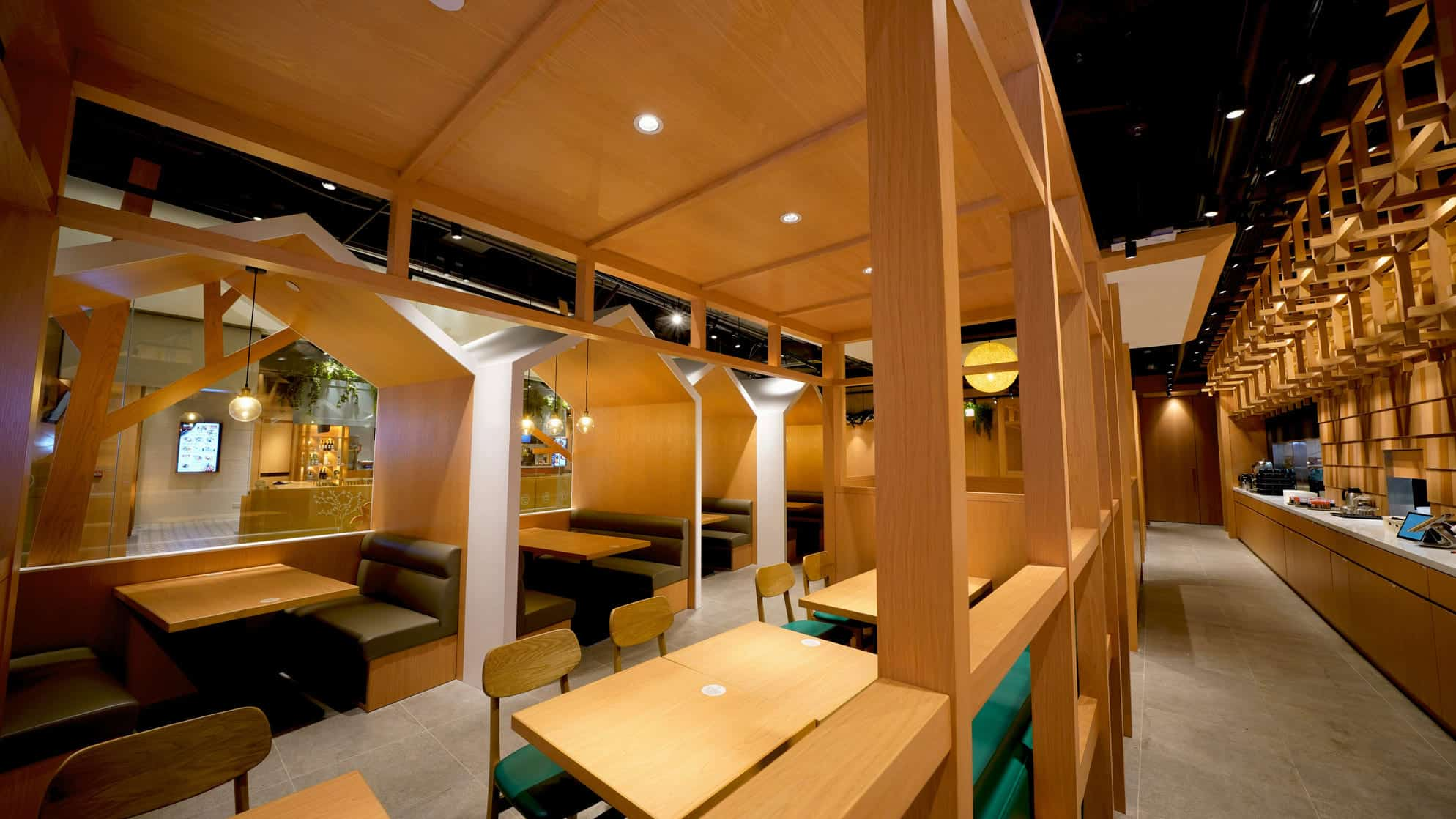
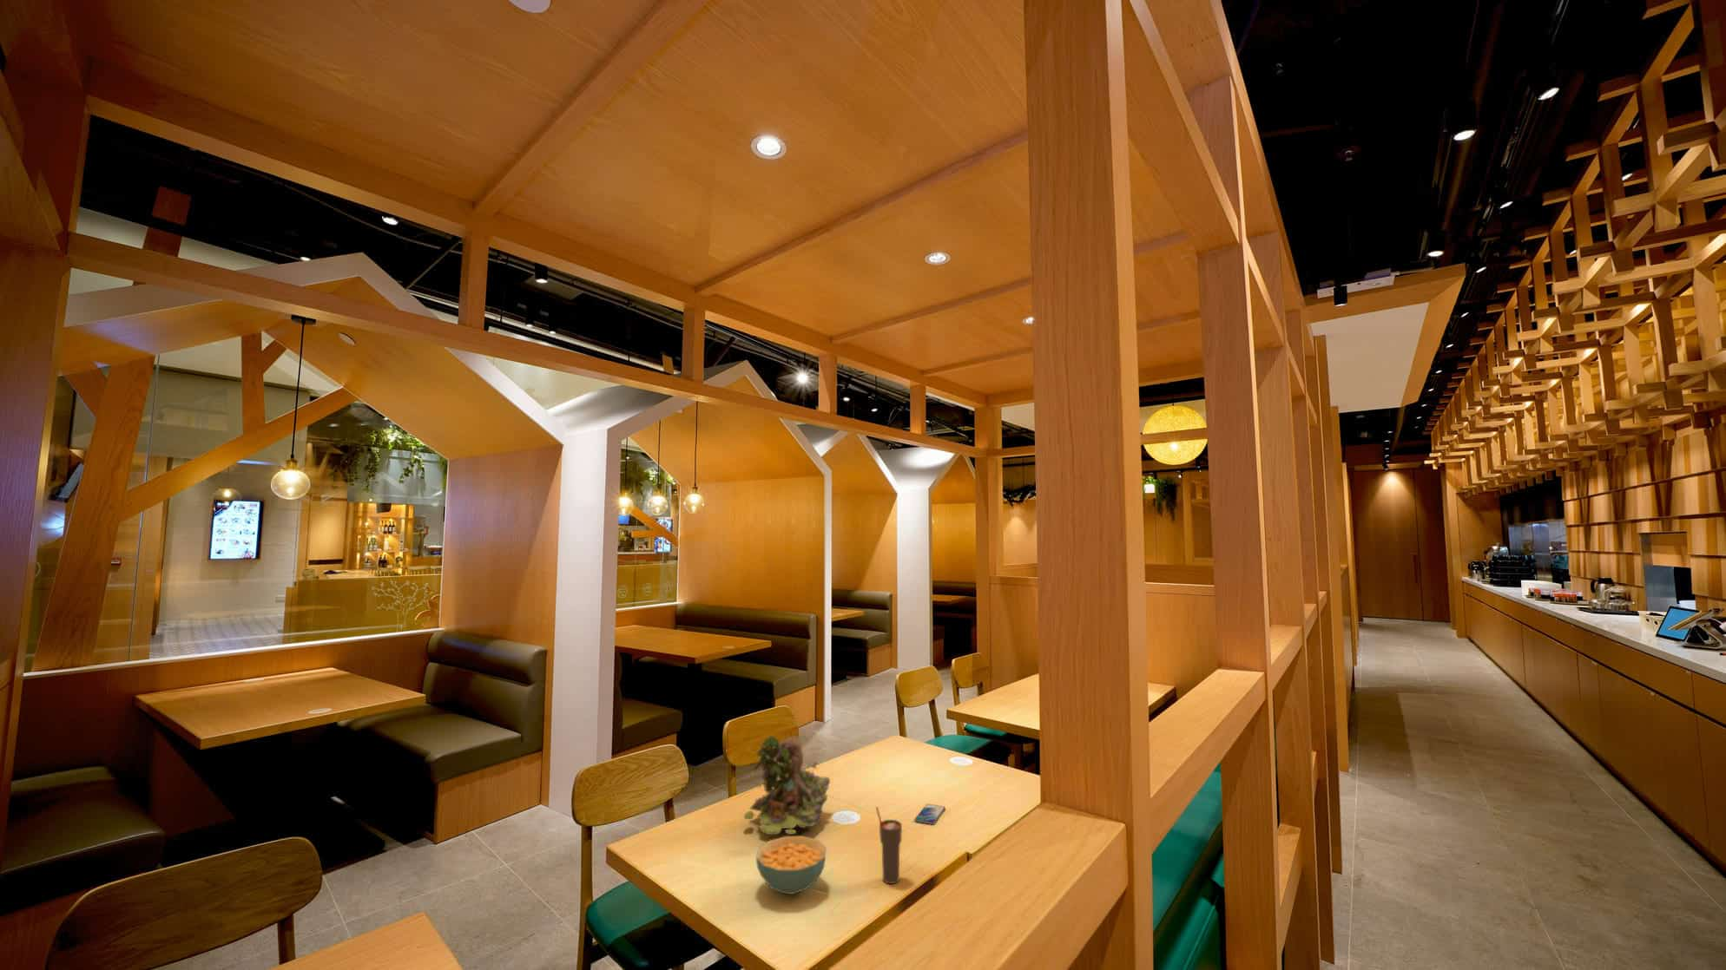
+ smartphone [914,803,946,826]
+ cereal bowl [755,835,827,895]
+ cup [875,807,903,885]
+ plant [743,732,831,835]
